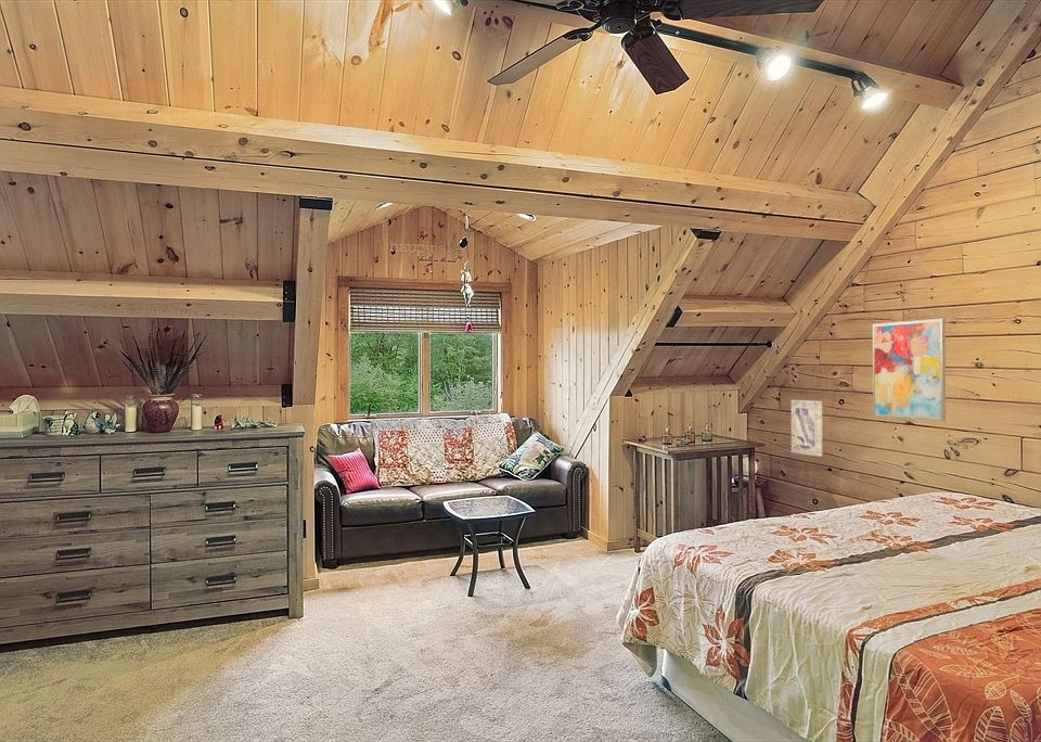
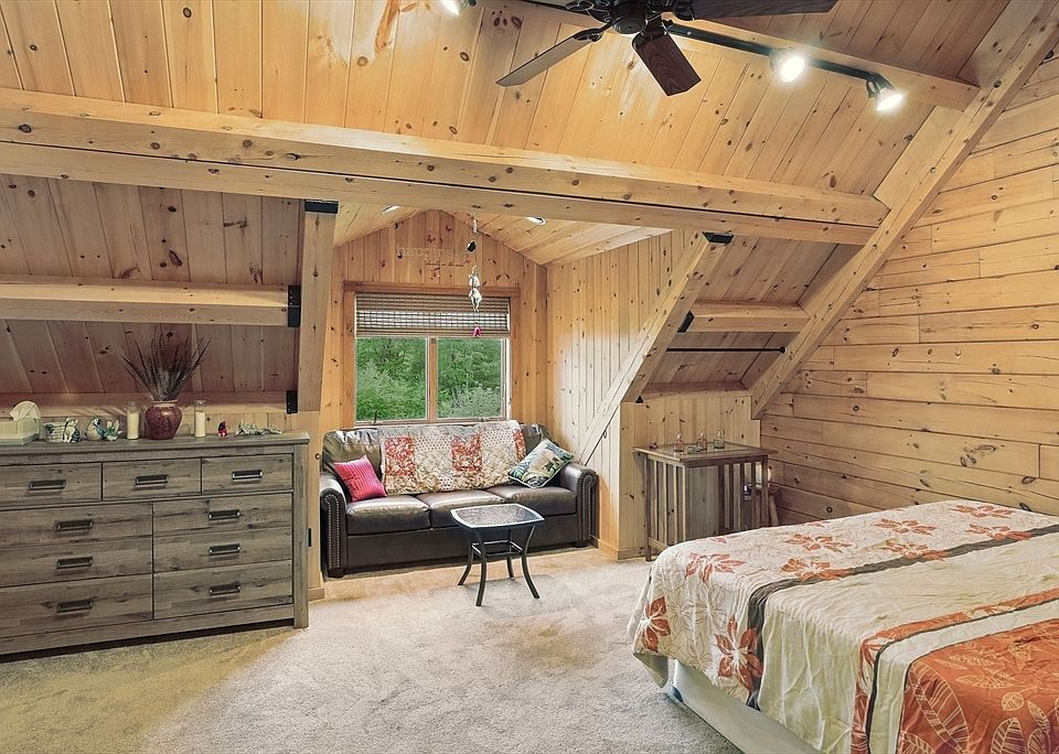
- wall art [791,399,823,458]
- wall art [872,318,947,422]
